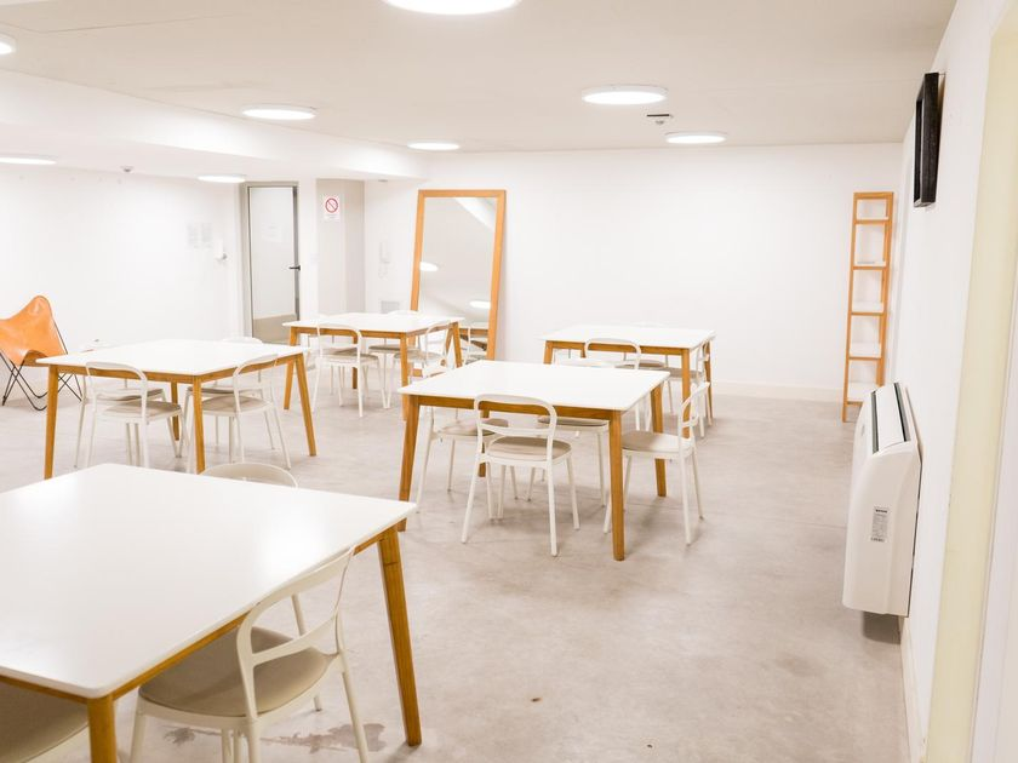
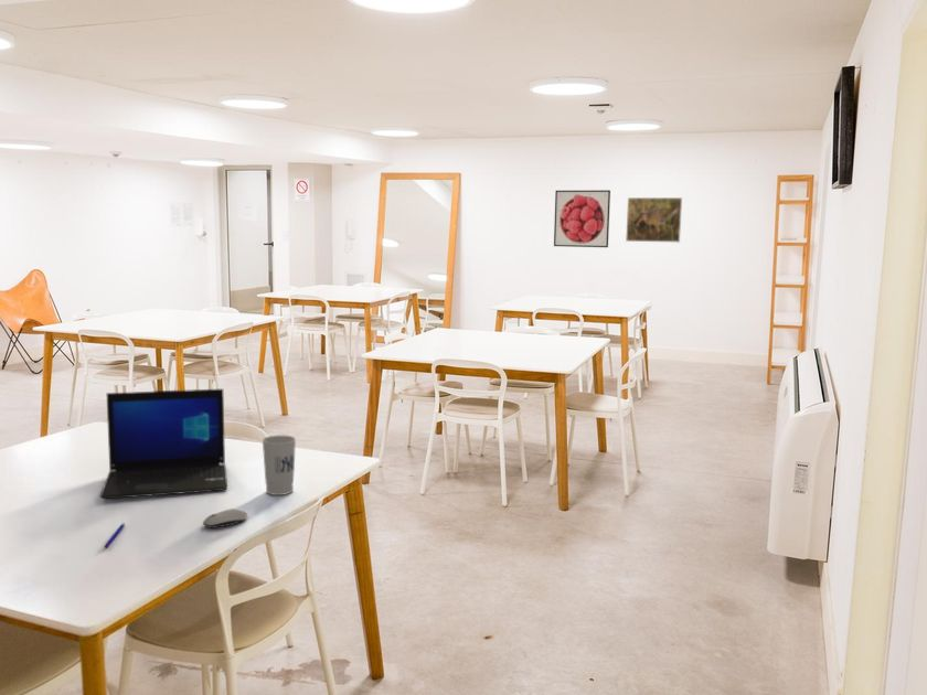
+ computer mouse [202,507,248,530]
+ pen [103,522,126,549]
+ laptop [99,387,228,500]
+ cup [262,435,297,496]
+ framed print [553,189,611,248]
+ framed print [625,196,683,244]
